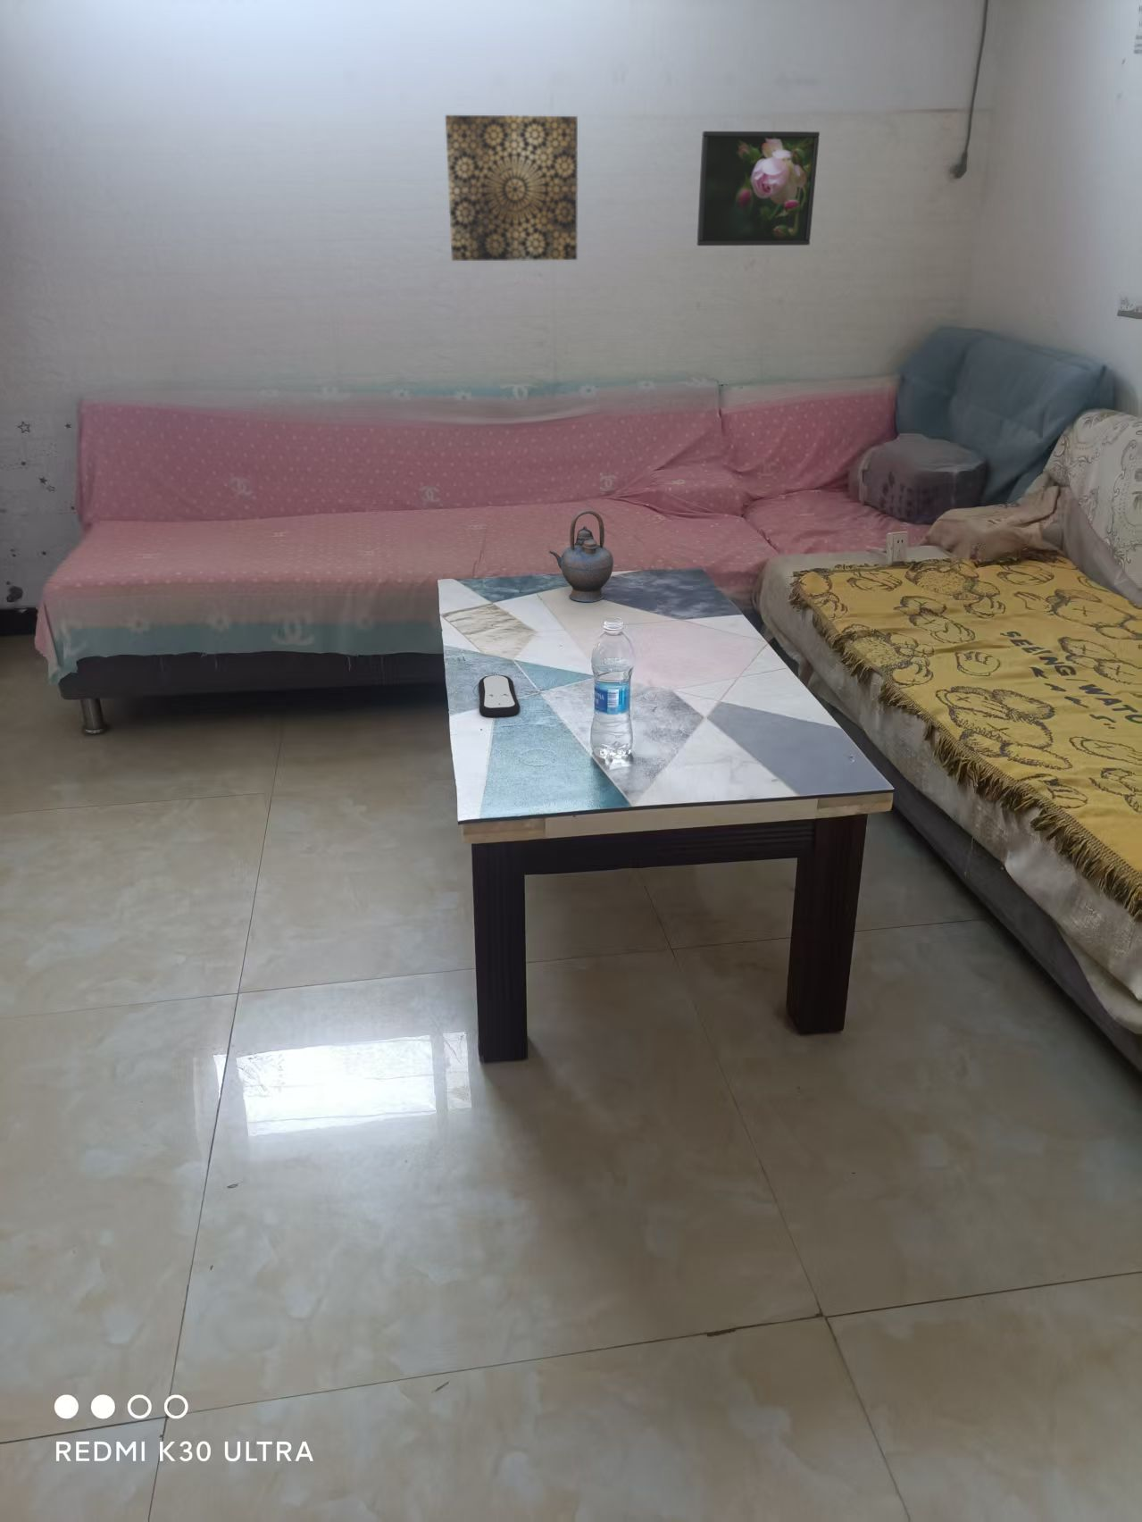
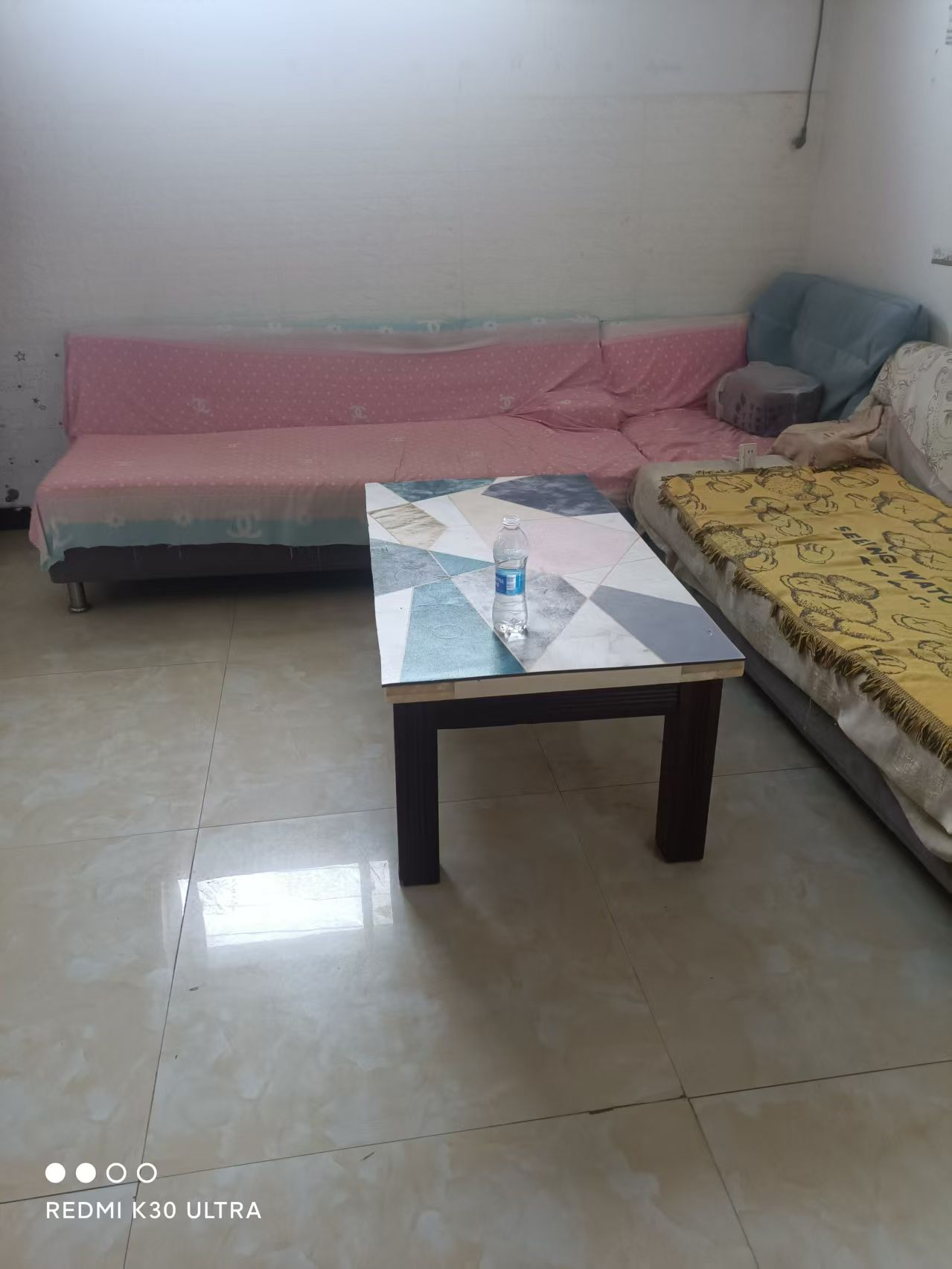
- remote control [477,674,521,718]
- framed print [697,131,821,247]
- wall art [445,114,578,261]
- teapot [548,509,614,603]
